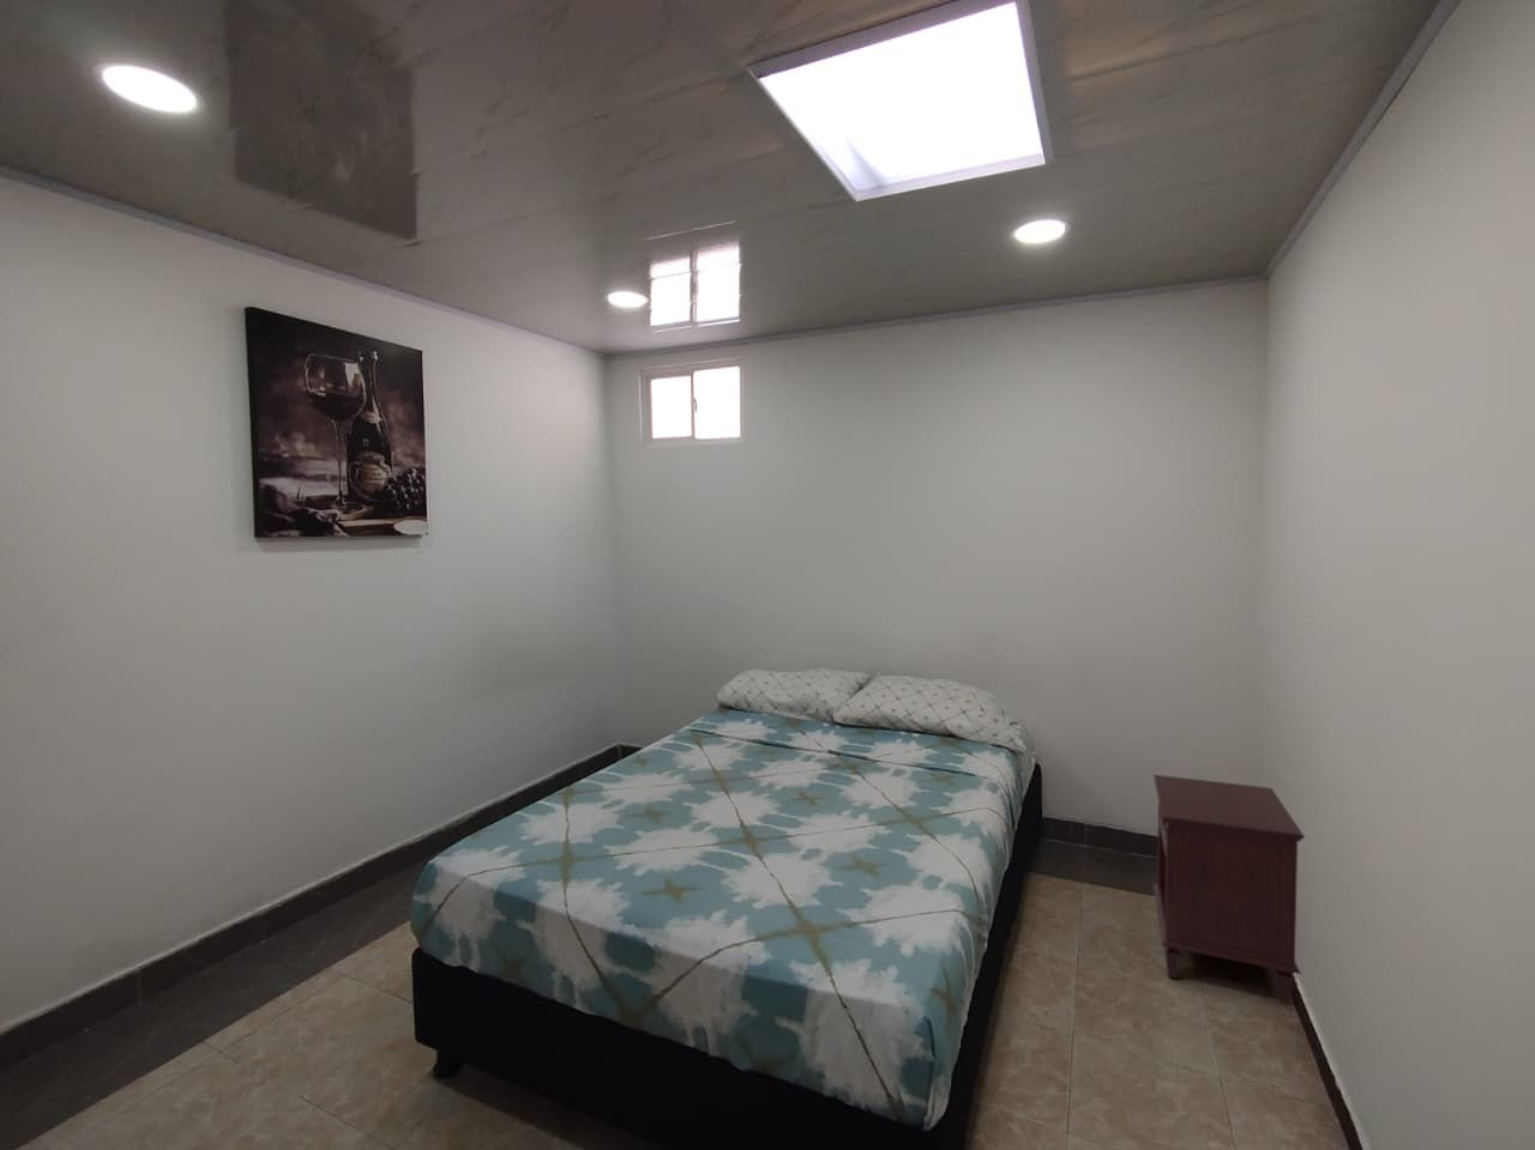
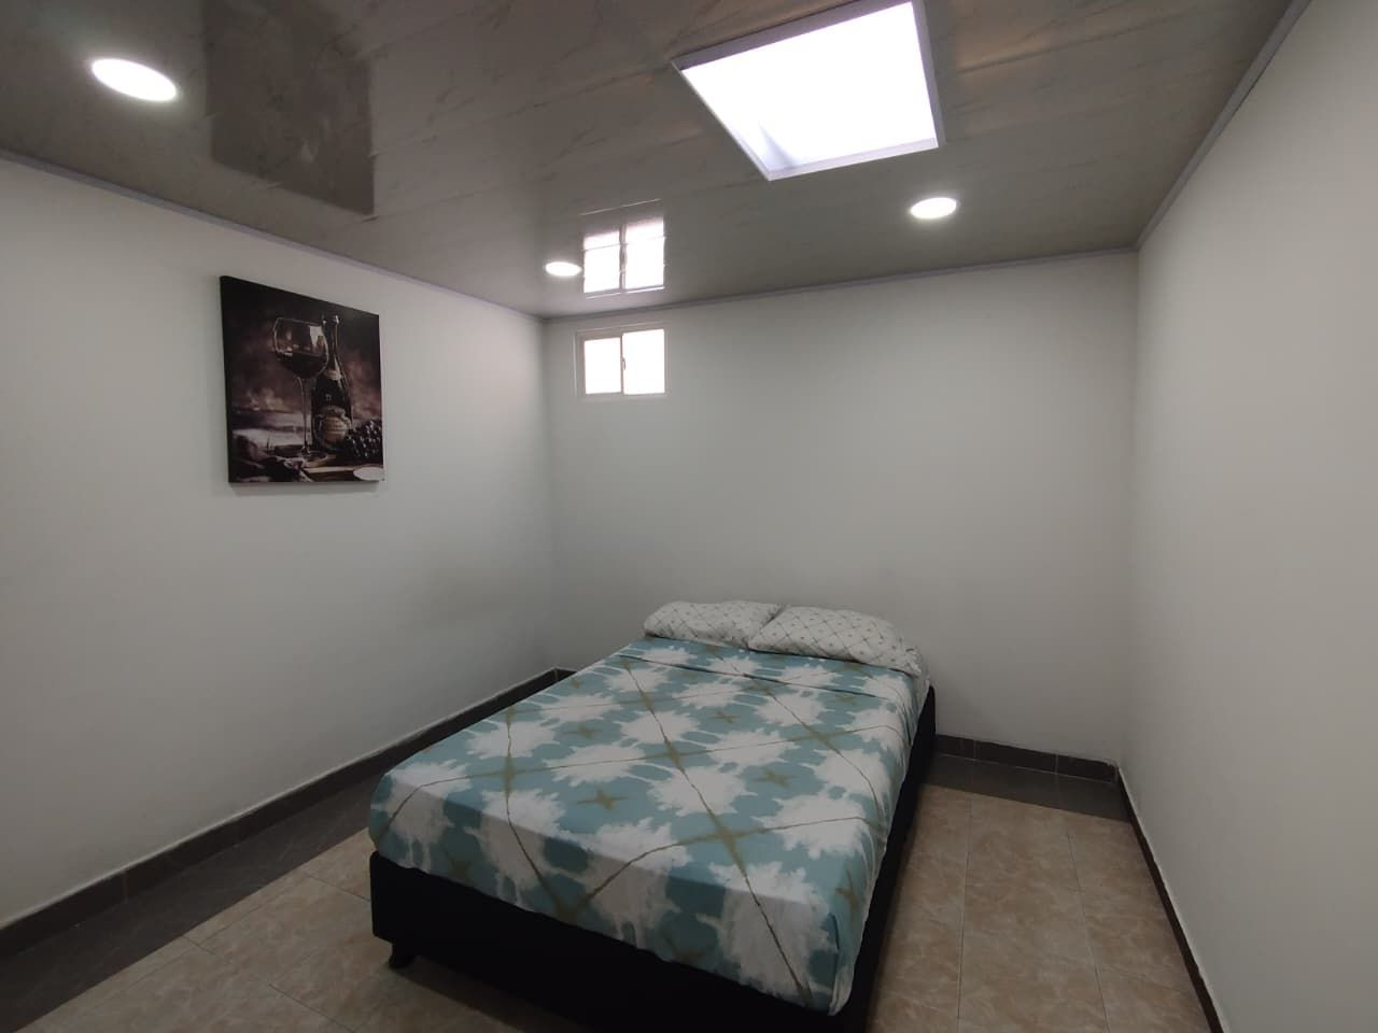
- nightstand [1152,774,1305,1005]
